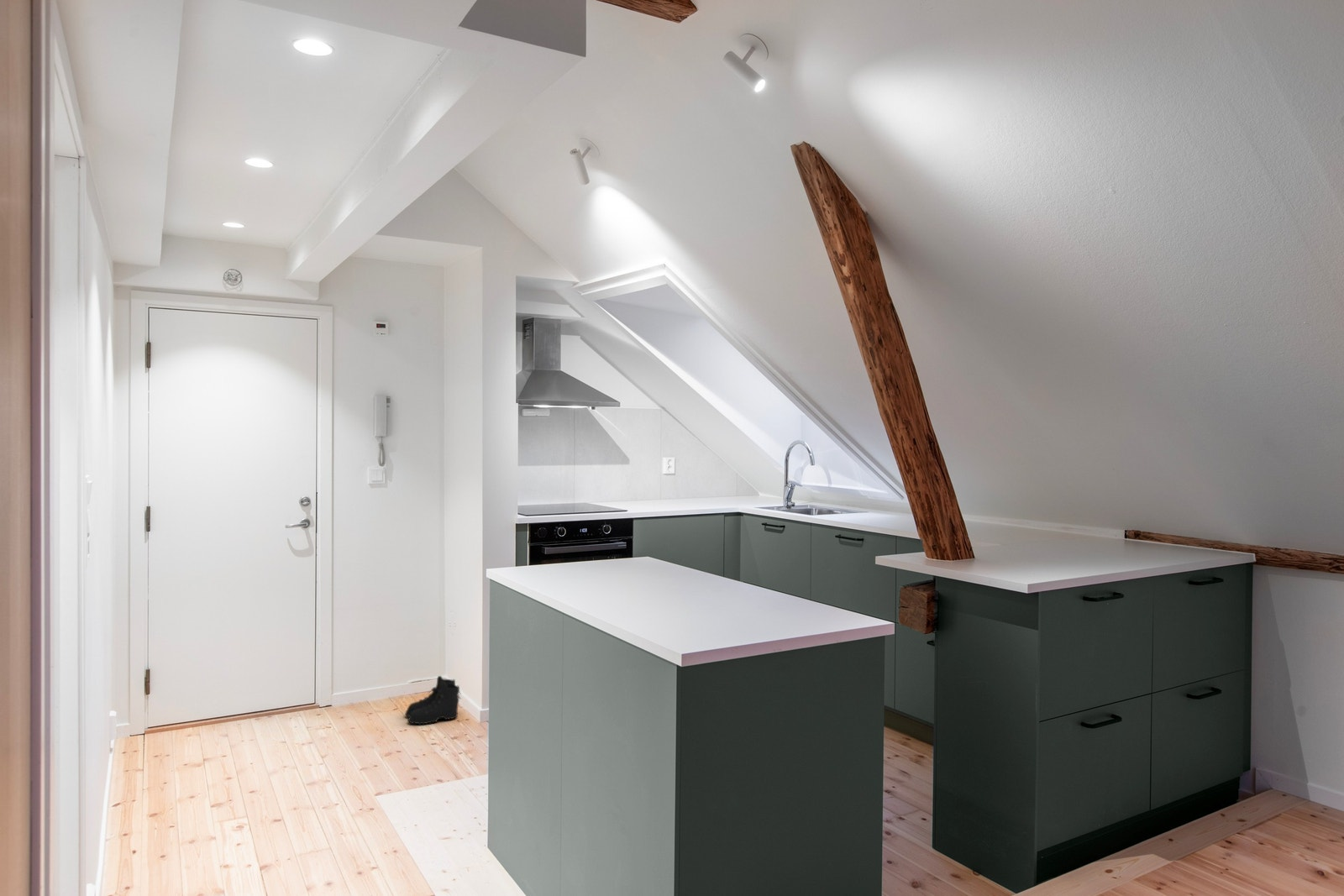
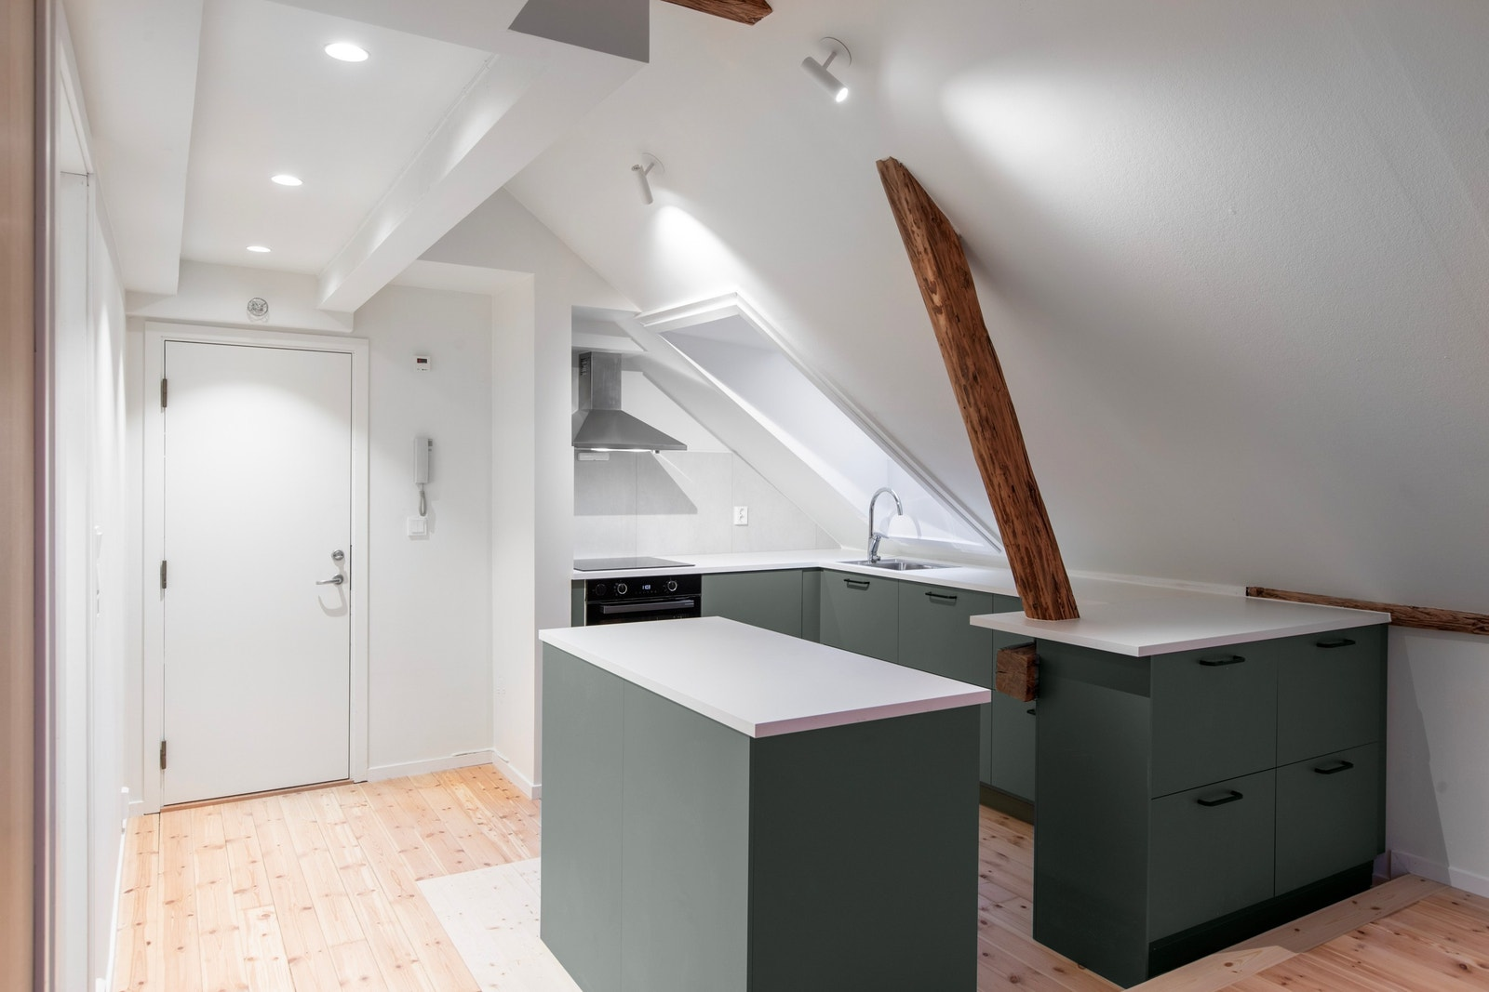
- boots [404,675,462,726]
